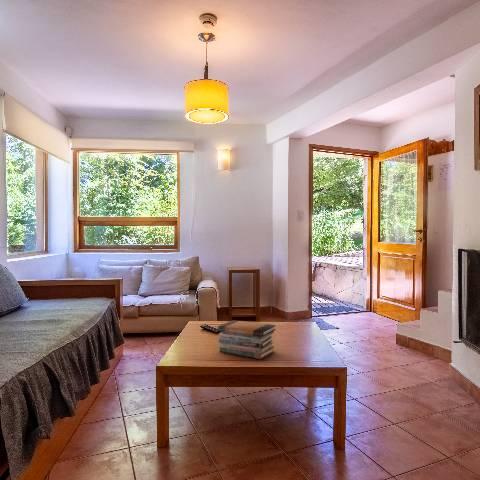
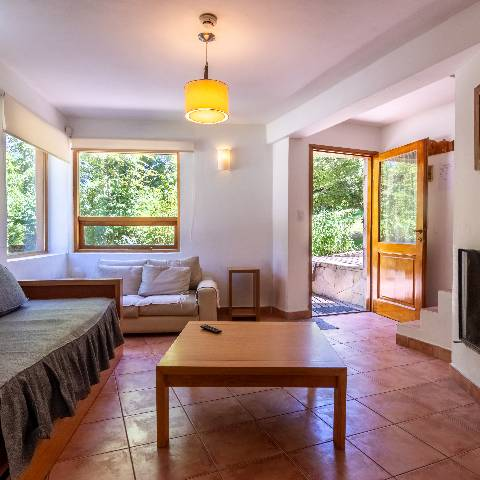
- book stack [217,319,277,360]
